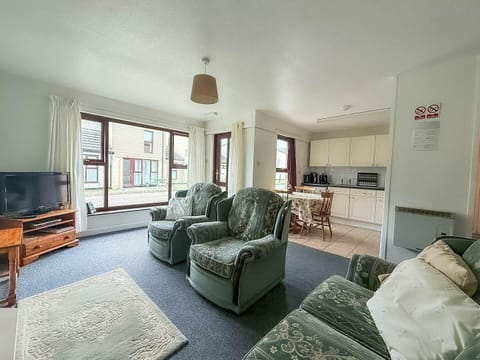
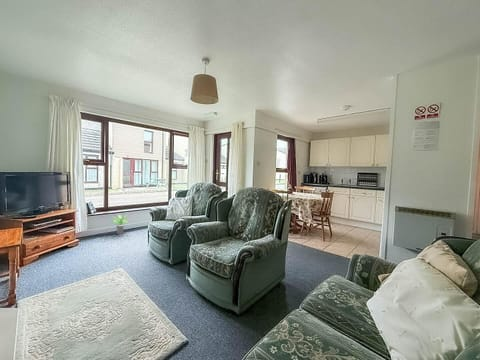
+ potted plant [110,213,129,235]
